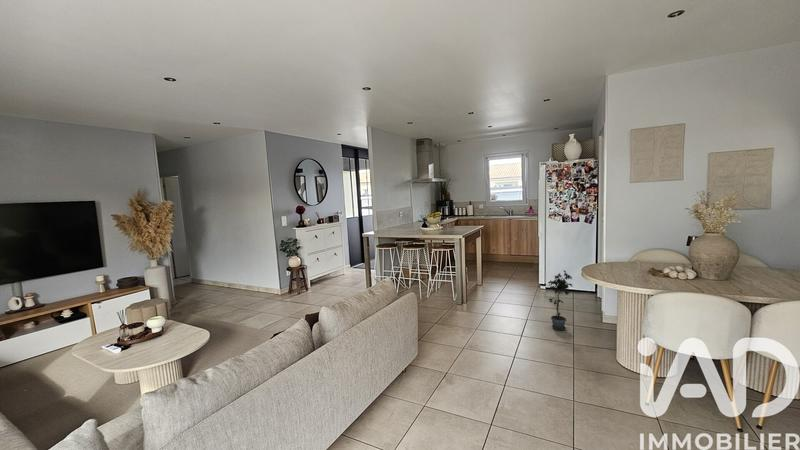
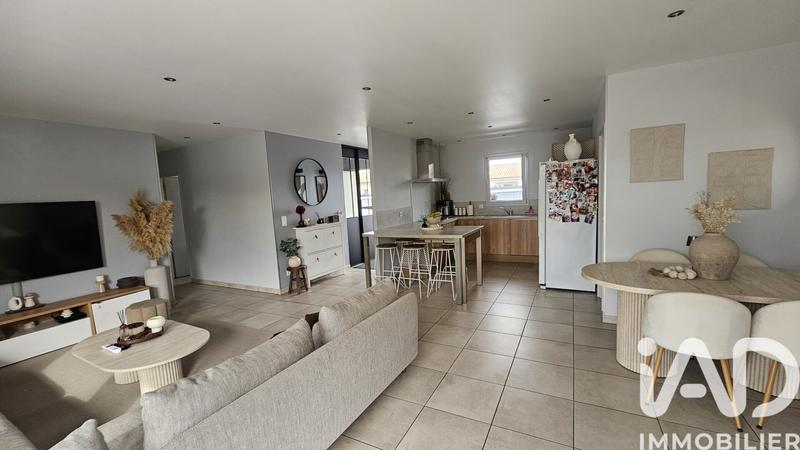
- potted plant [545,270,574,331]
